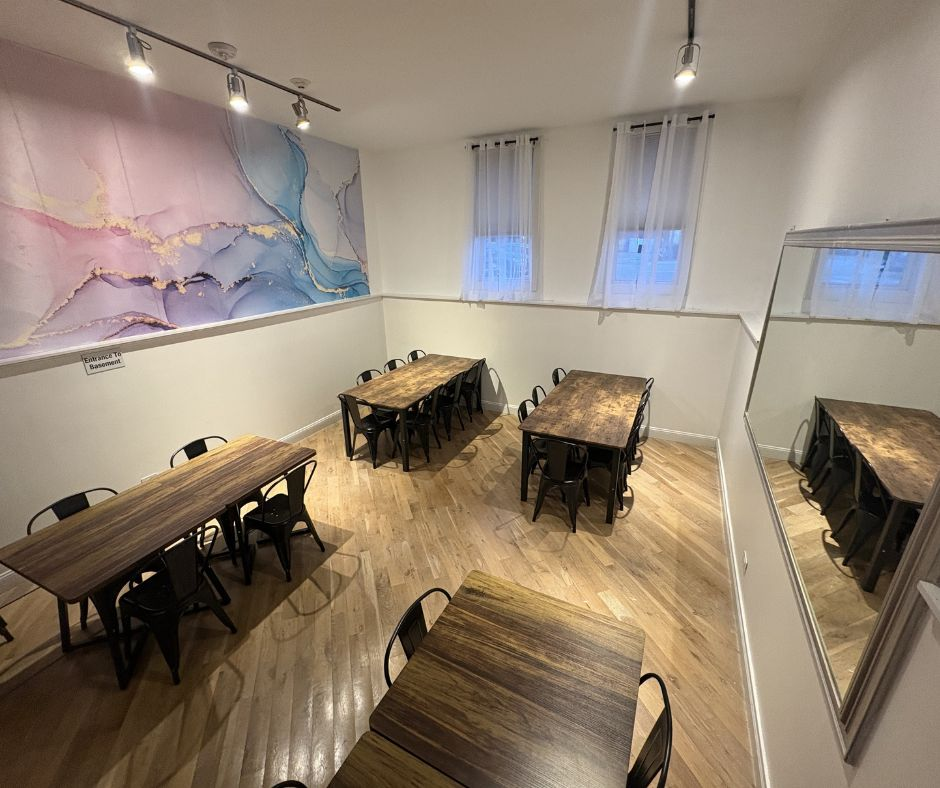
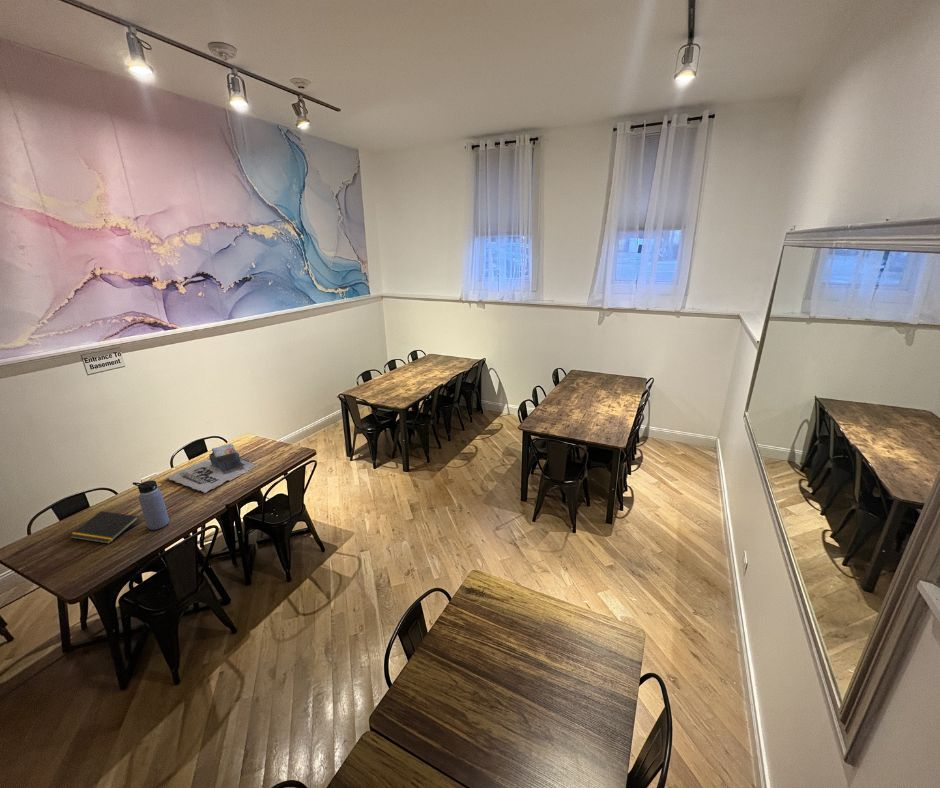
+ water bottle [131,479,170,531]
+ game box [164,443,258,494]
+ notepad [69,510,140,545]
